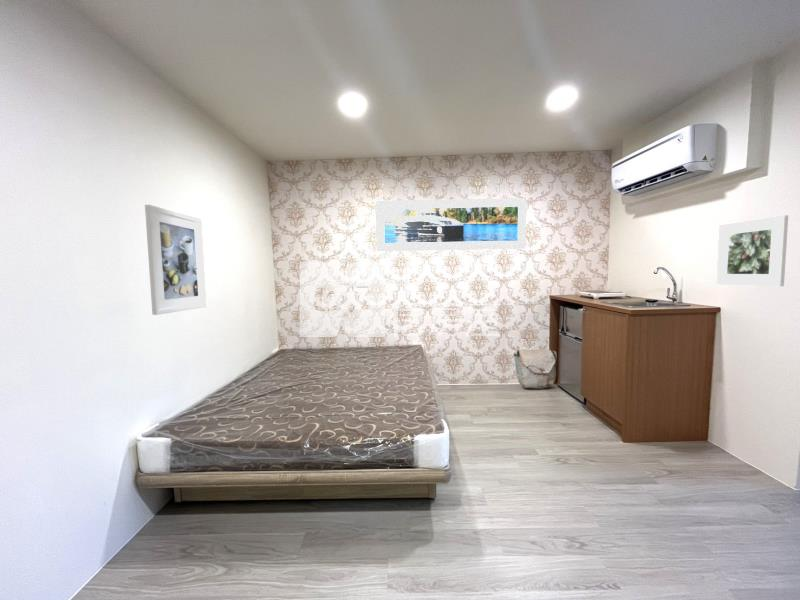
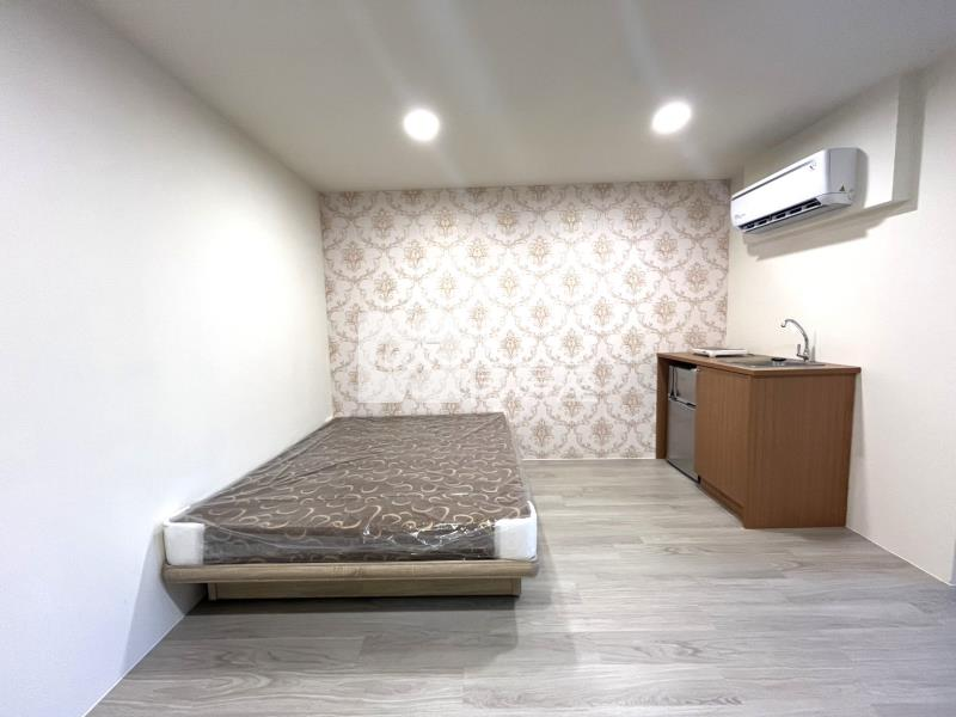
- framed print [144,204,207,316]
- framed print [715,214,789,287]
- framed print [375,197,527,252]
- bag [512,348,558,390]
